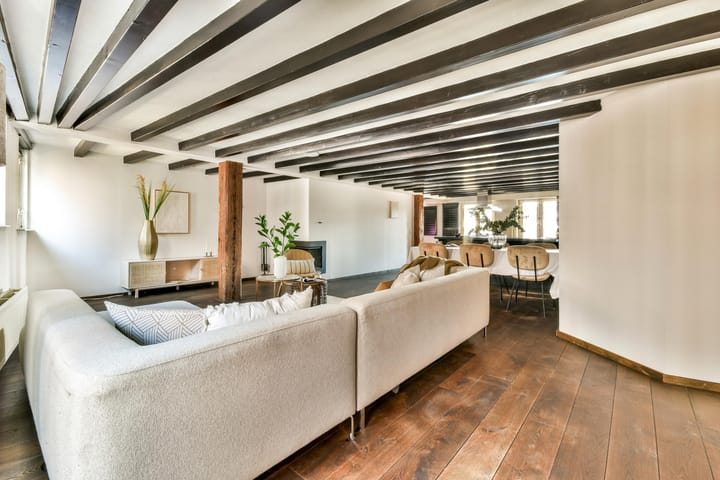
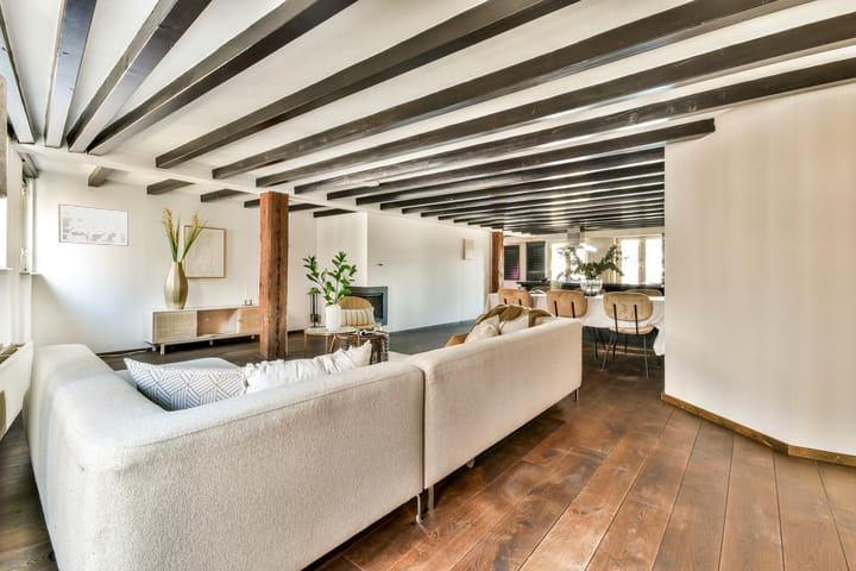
+ wall art [57,203,130,247]
